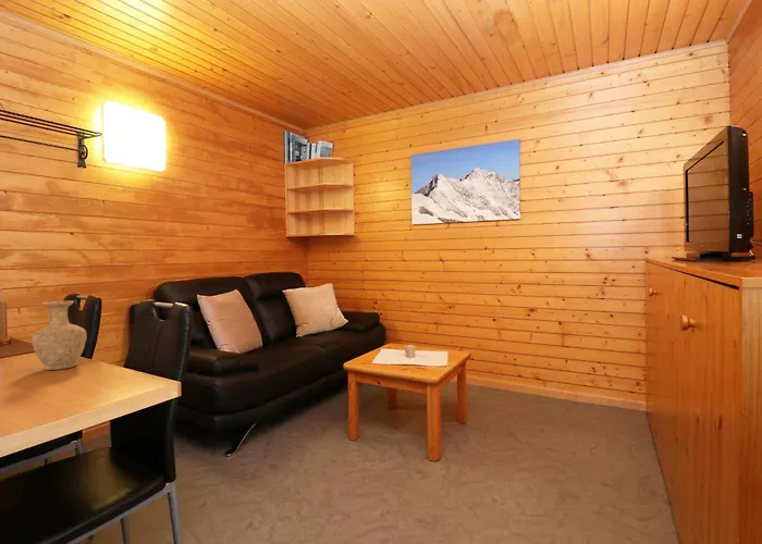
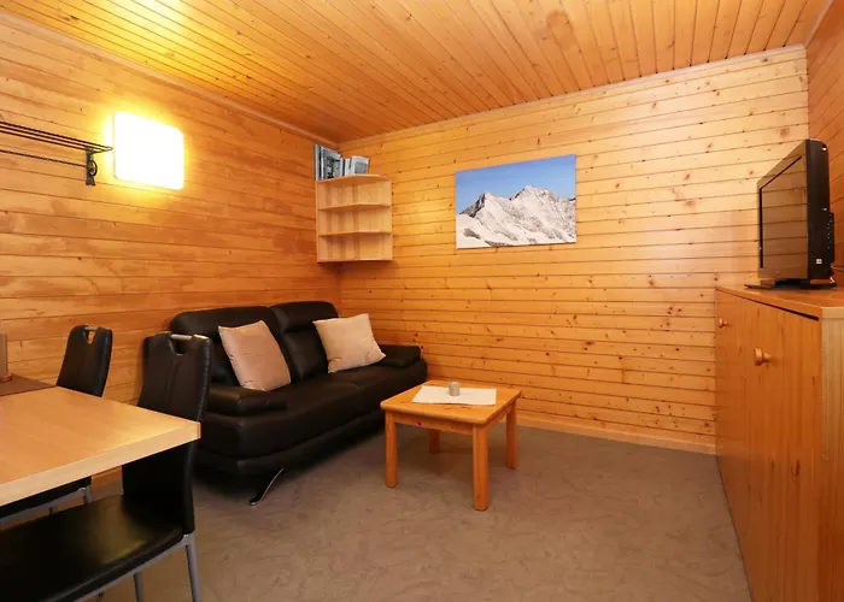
- vase [30,299,88,371]
